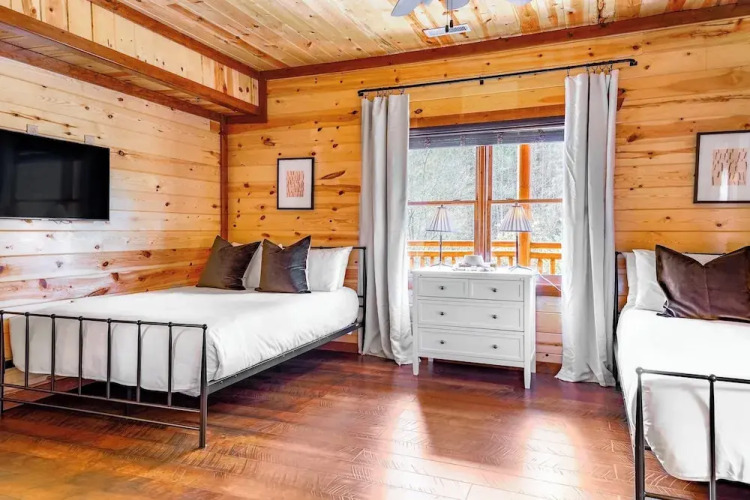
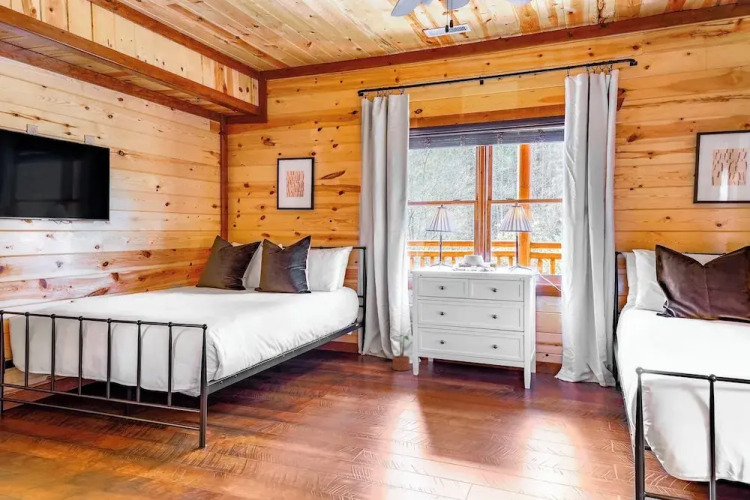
+ potted plant [392,334,411,372]
